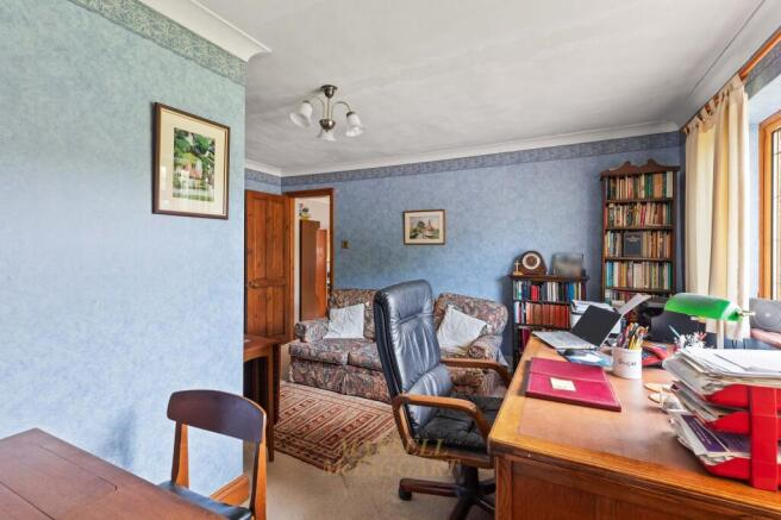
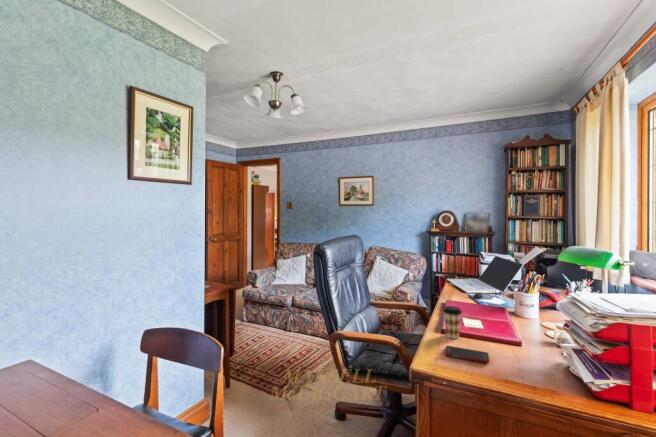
+ coffee cup [442,305,463,340]
+ cell phone [444,345,490,364]
